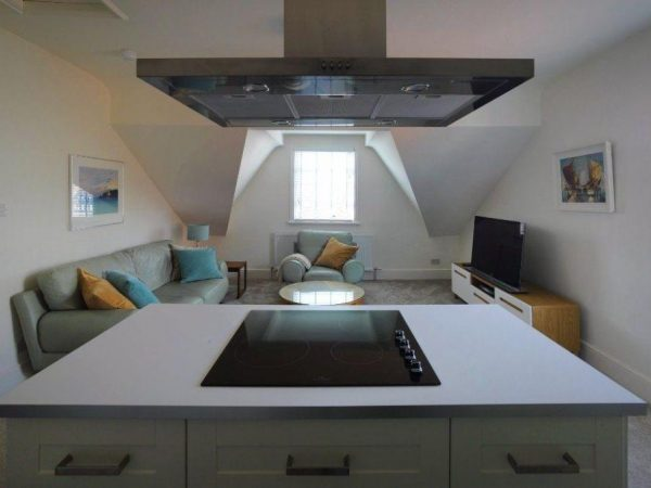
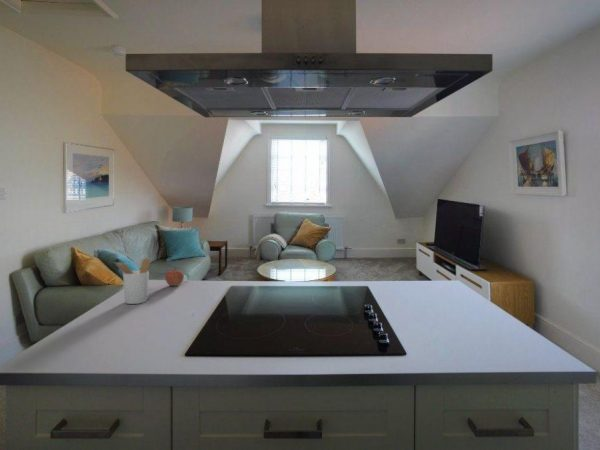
+ utensil holder [113,257,152,305]
+ apple [164,269,185,287]
